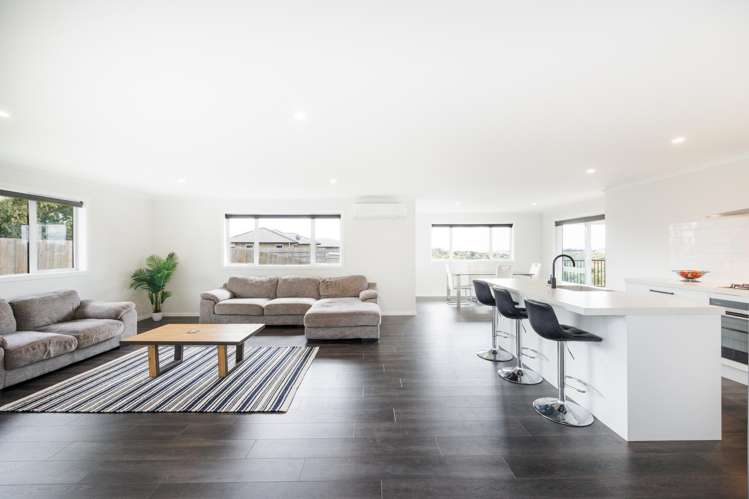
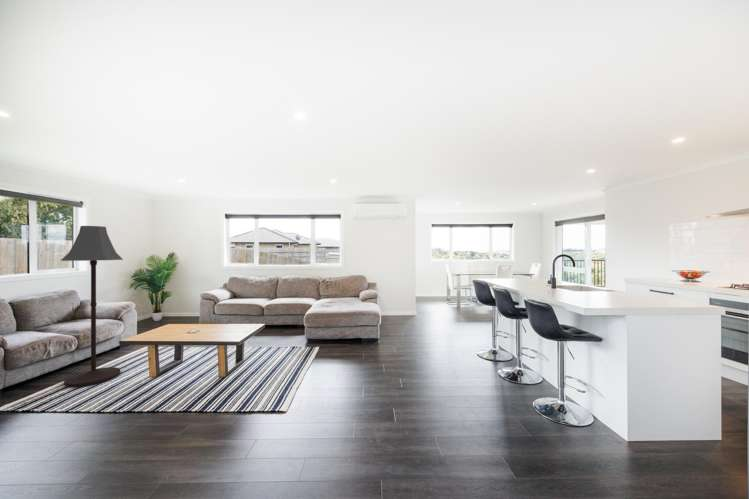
+ floor lamp [60,225,124,388]
